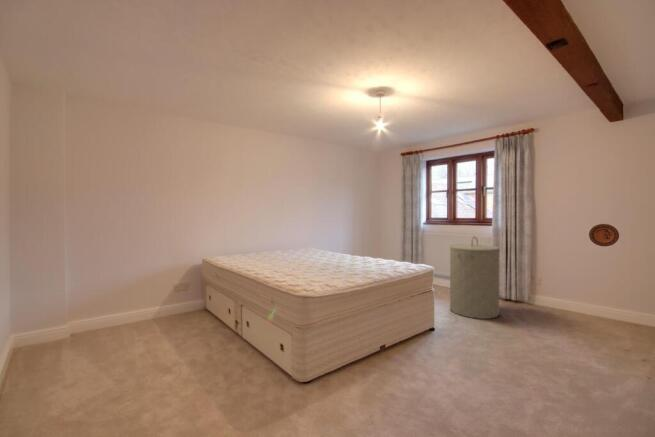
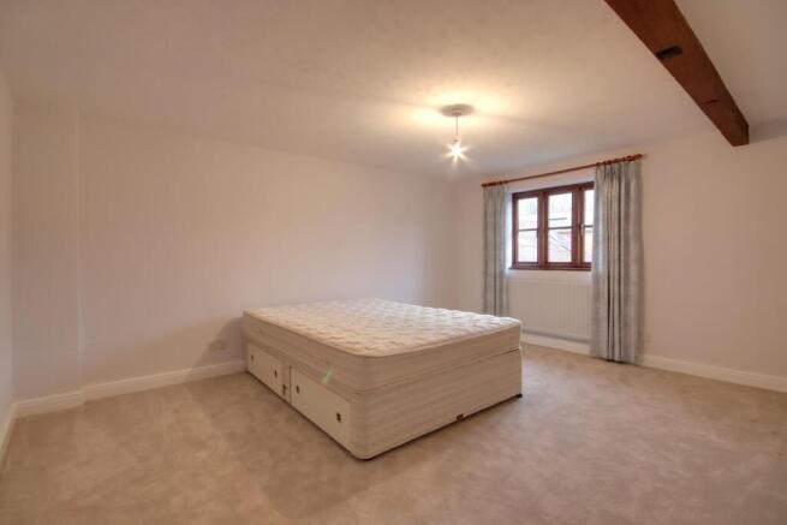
- decorative plate [588,223,620,247]
- laundry hamper [449,235,501,320]
